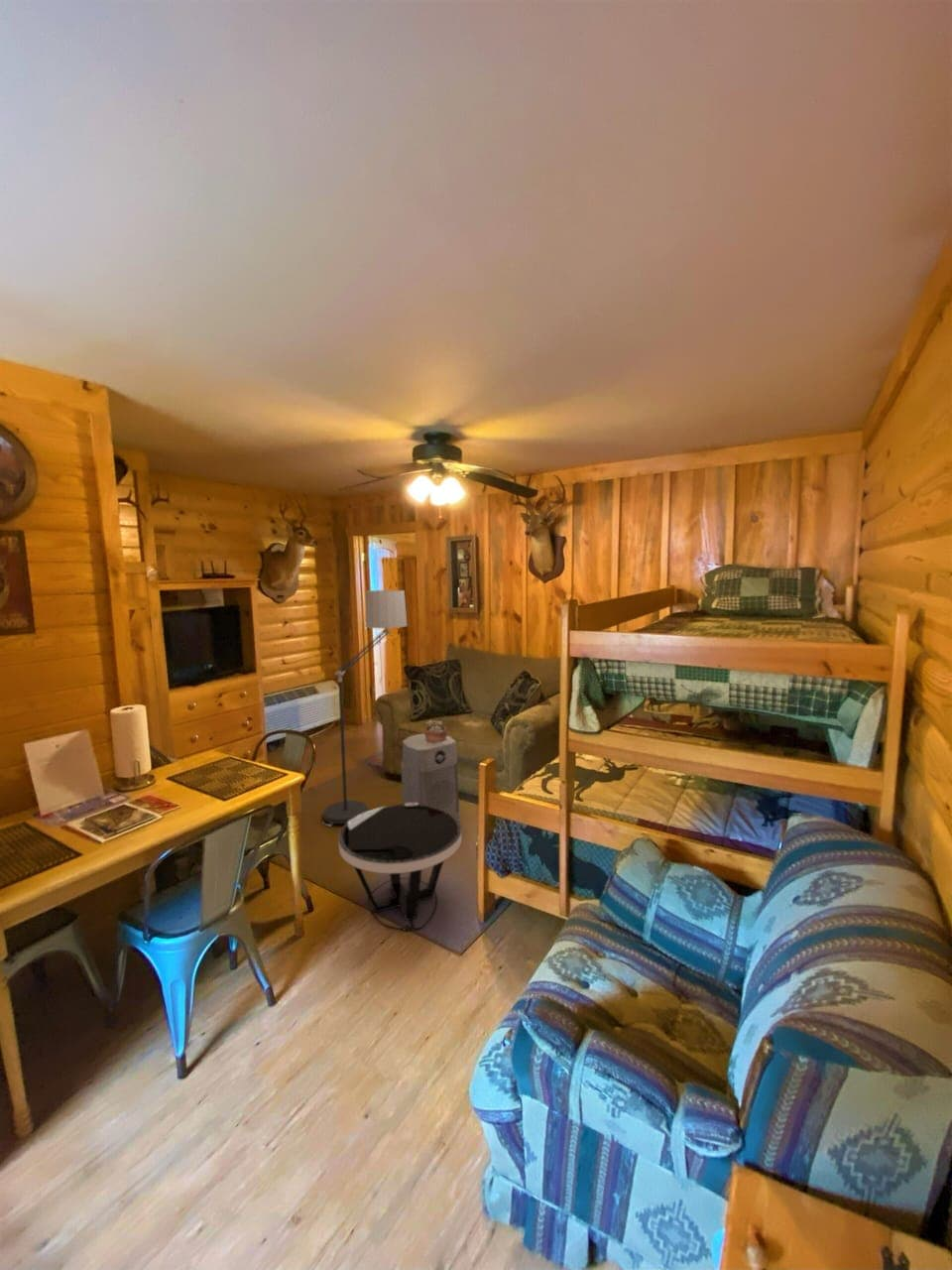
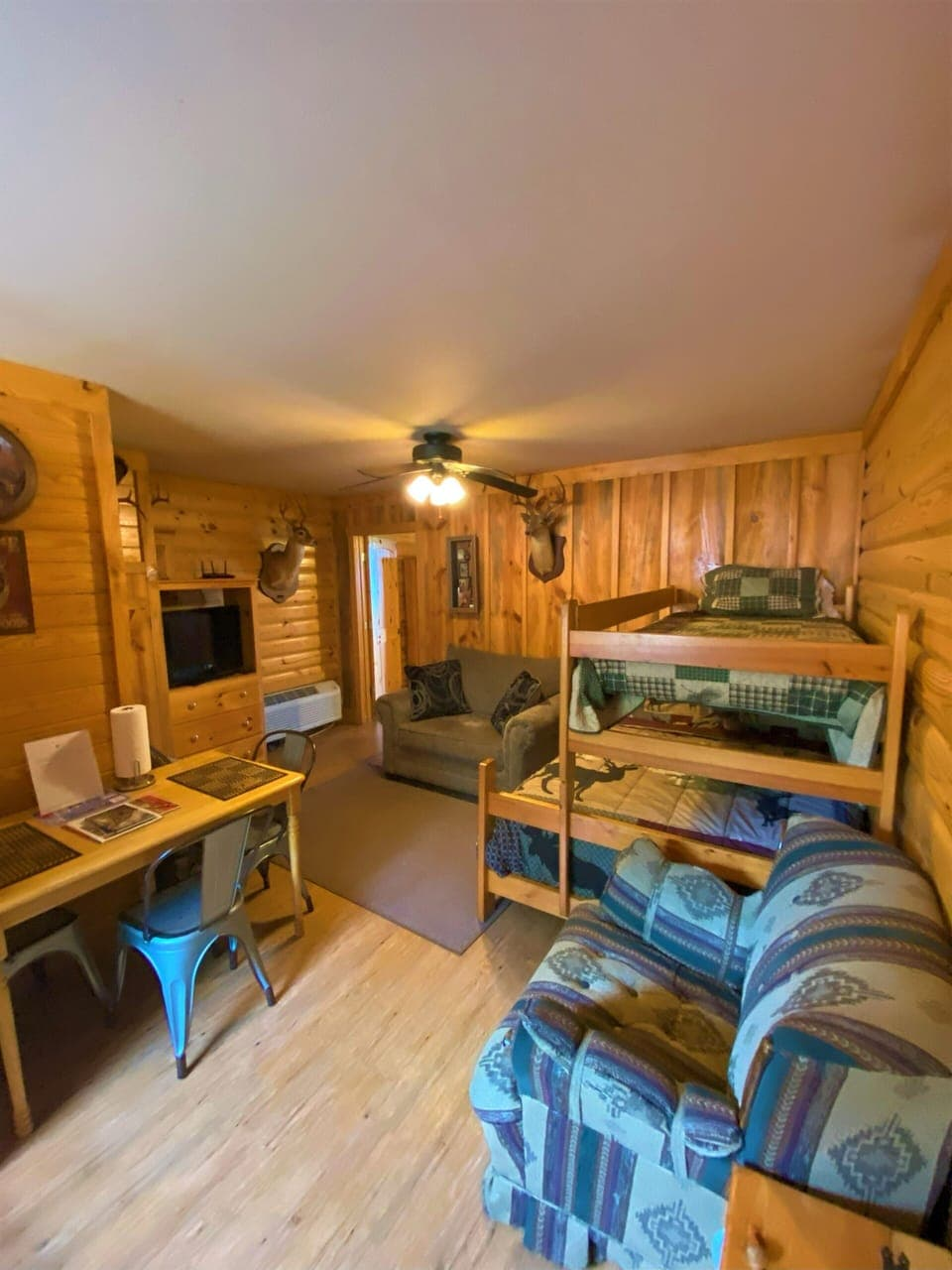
- side table [337,803,463,932]
- succulent plant [423,719,449,745]
- floor lamp [321,589,409,827]
- air purifier [401,732,461,823]
